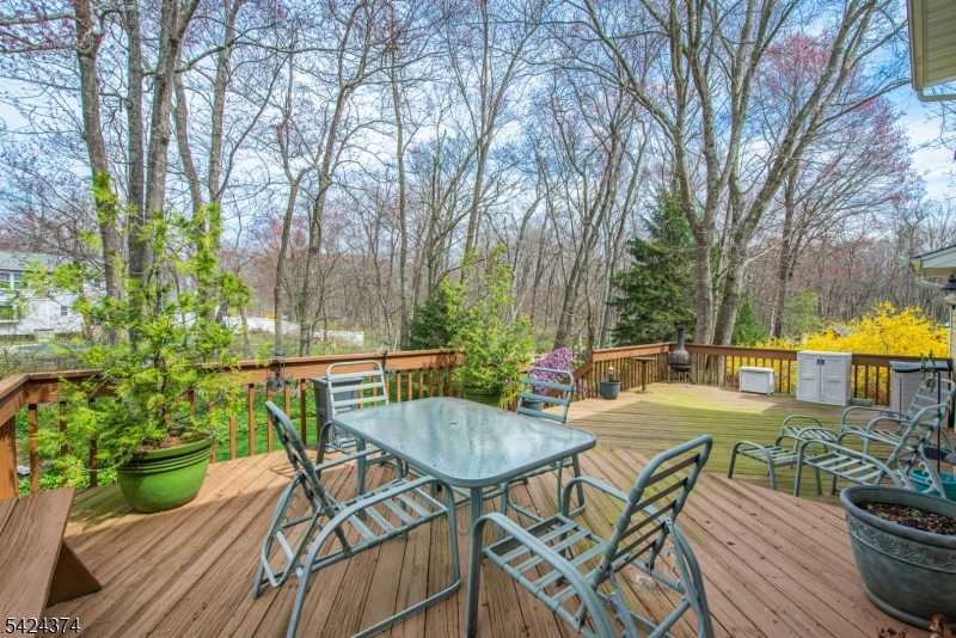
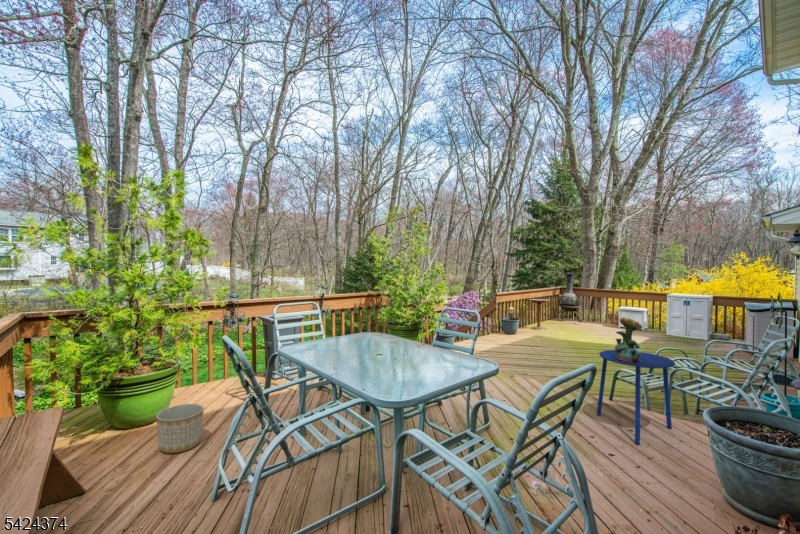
+ potted flower [614,316,643,363]
+ planter [155,403,205,454]
+ side table [596,349,676,445]
